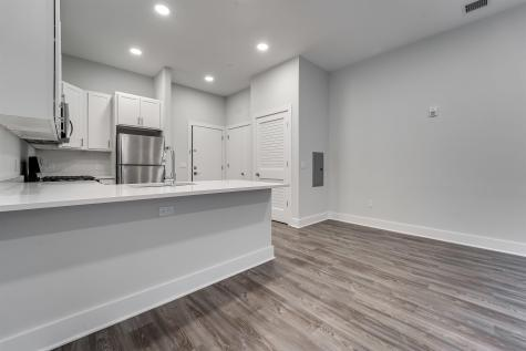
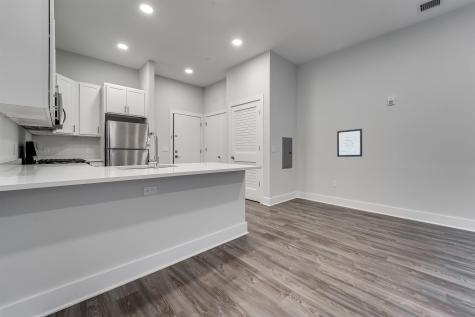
+ wall art [336,128,363,158]
